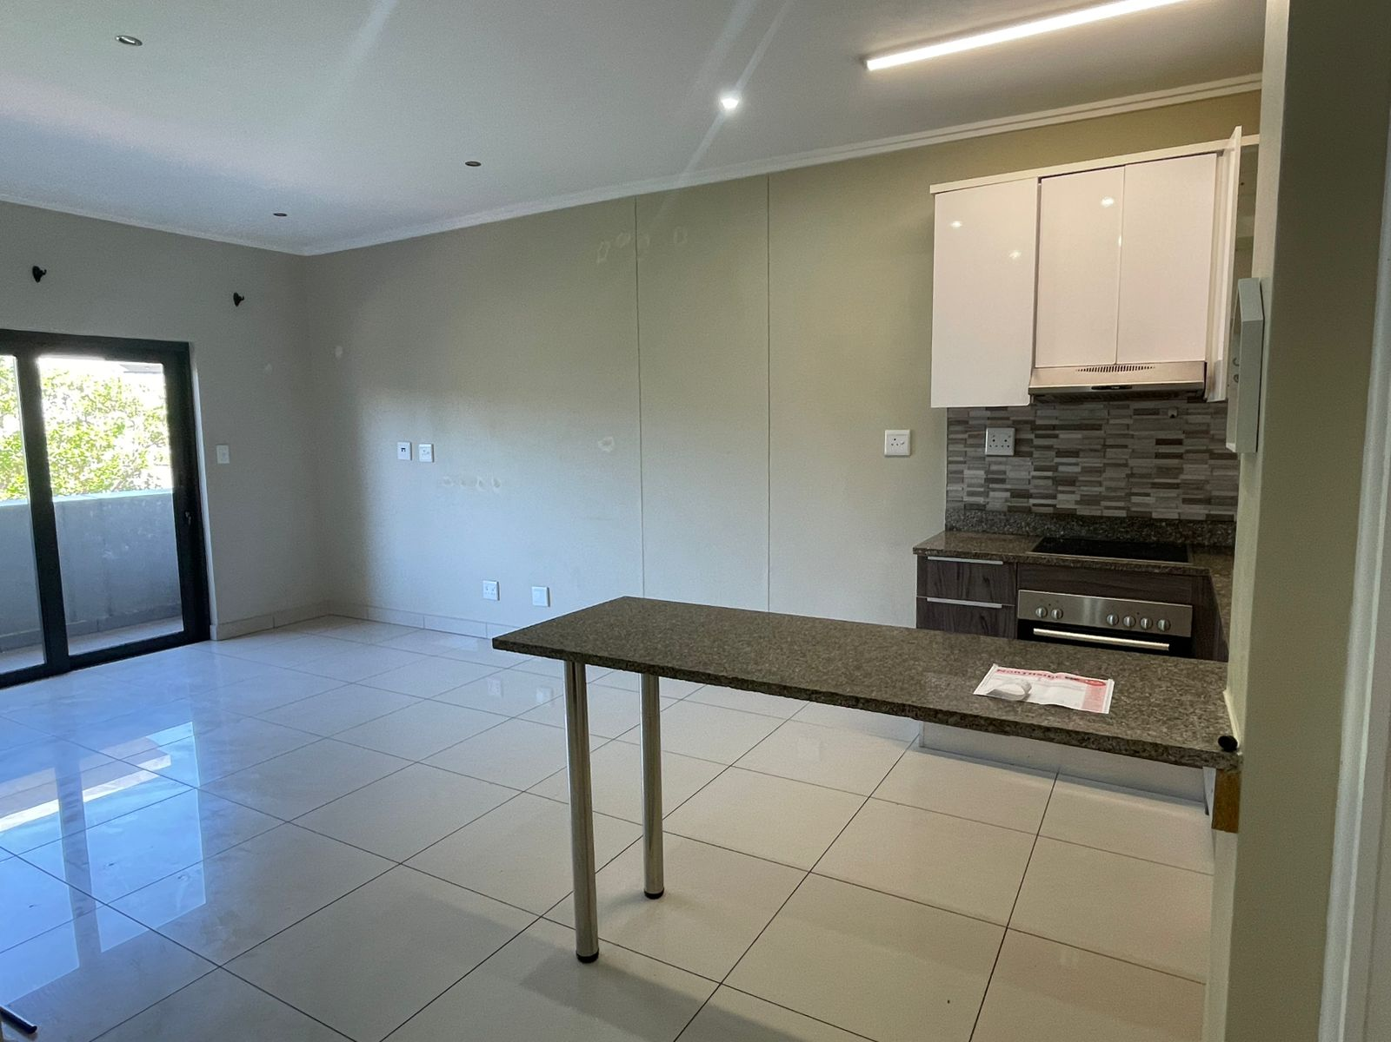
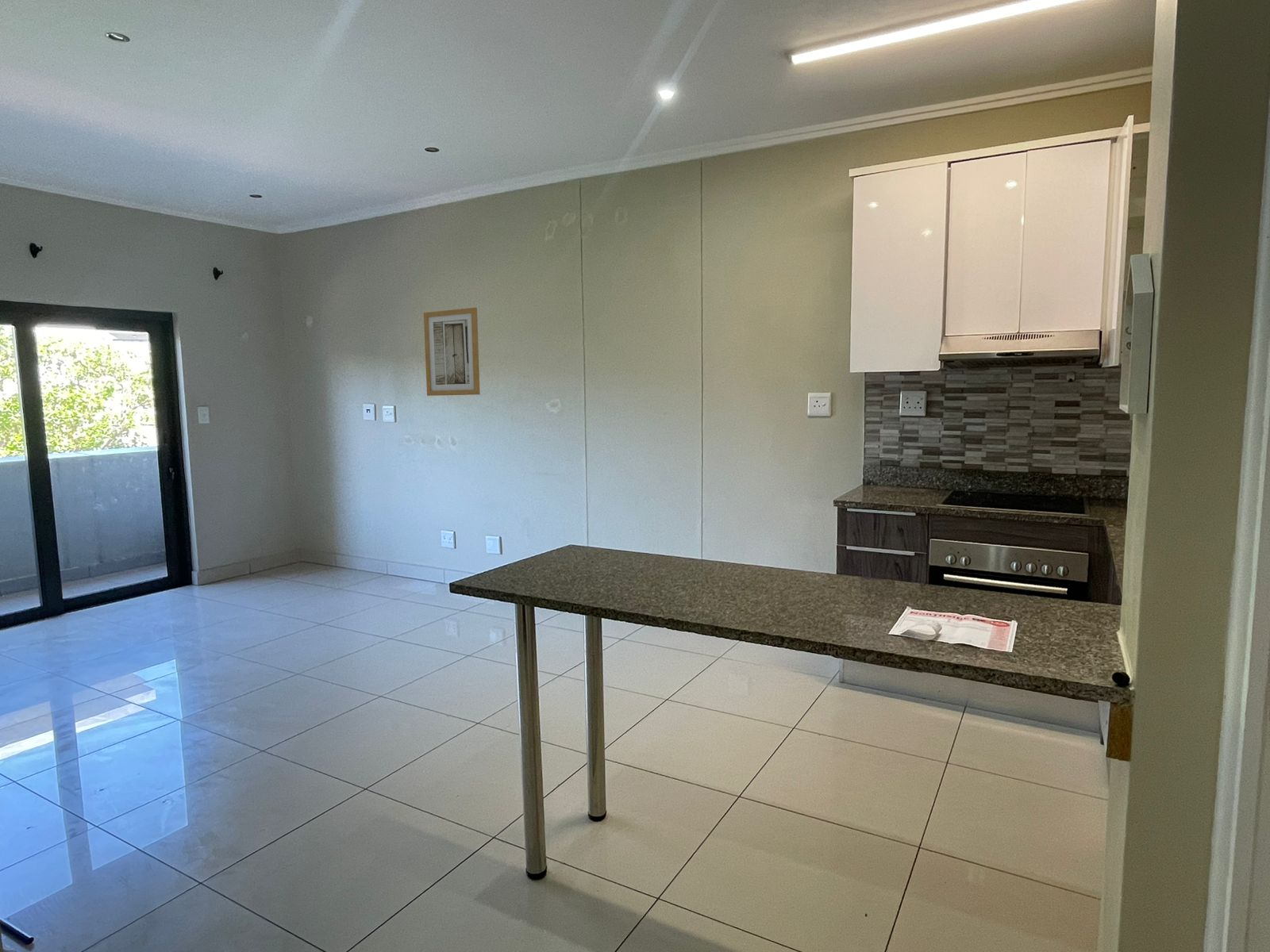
+ wall art [423,307,481,397]
